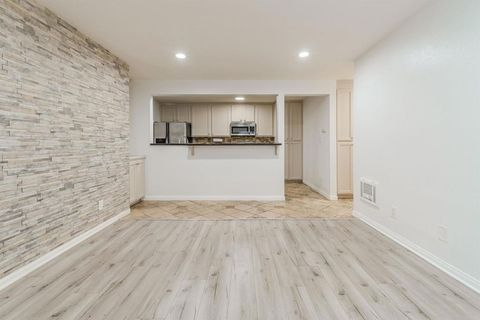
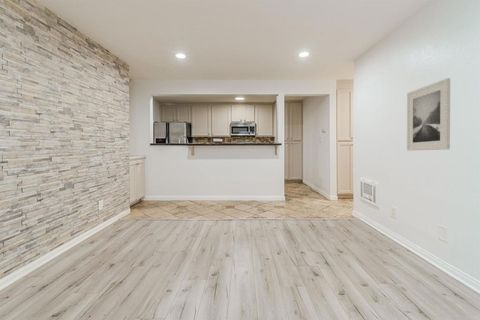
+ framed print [406,77,451,152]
